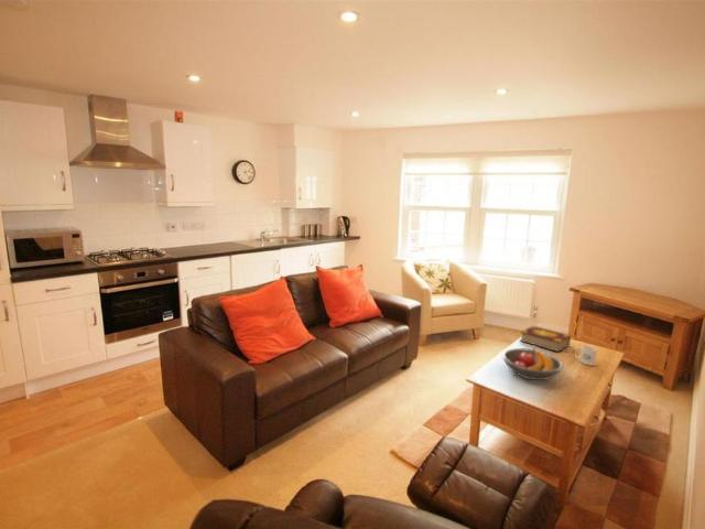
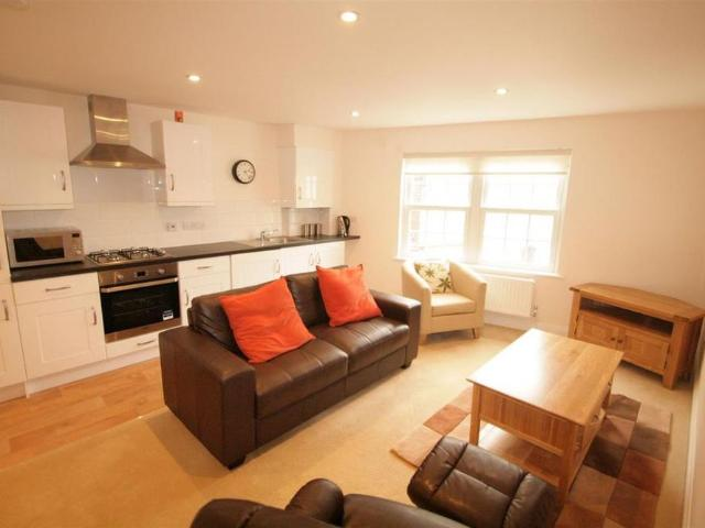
- mug [574,345,598,367]
- fruit bowl [501,347,565,381]
- book [519,324,572,353]
